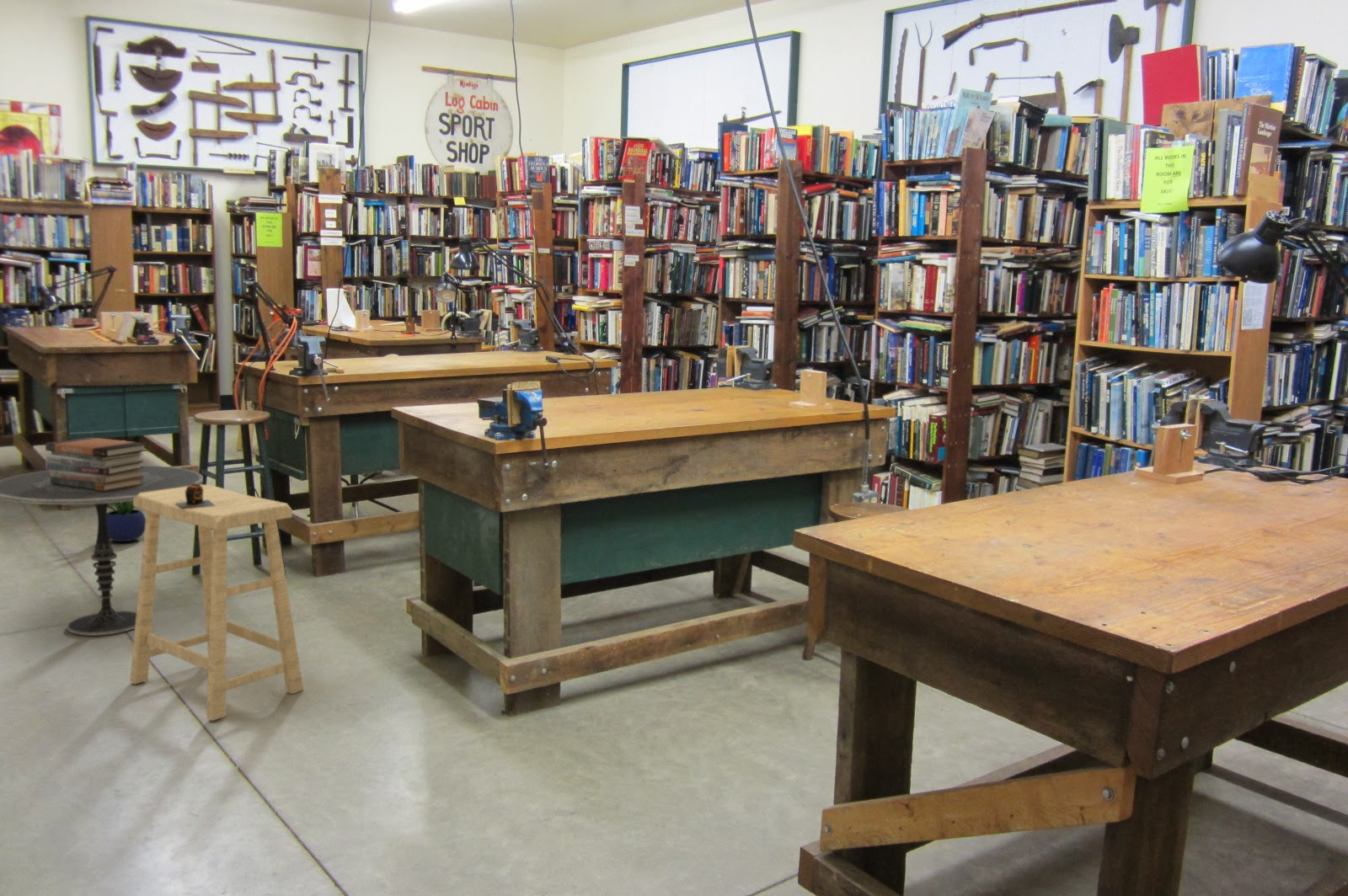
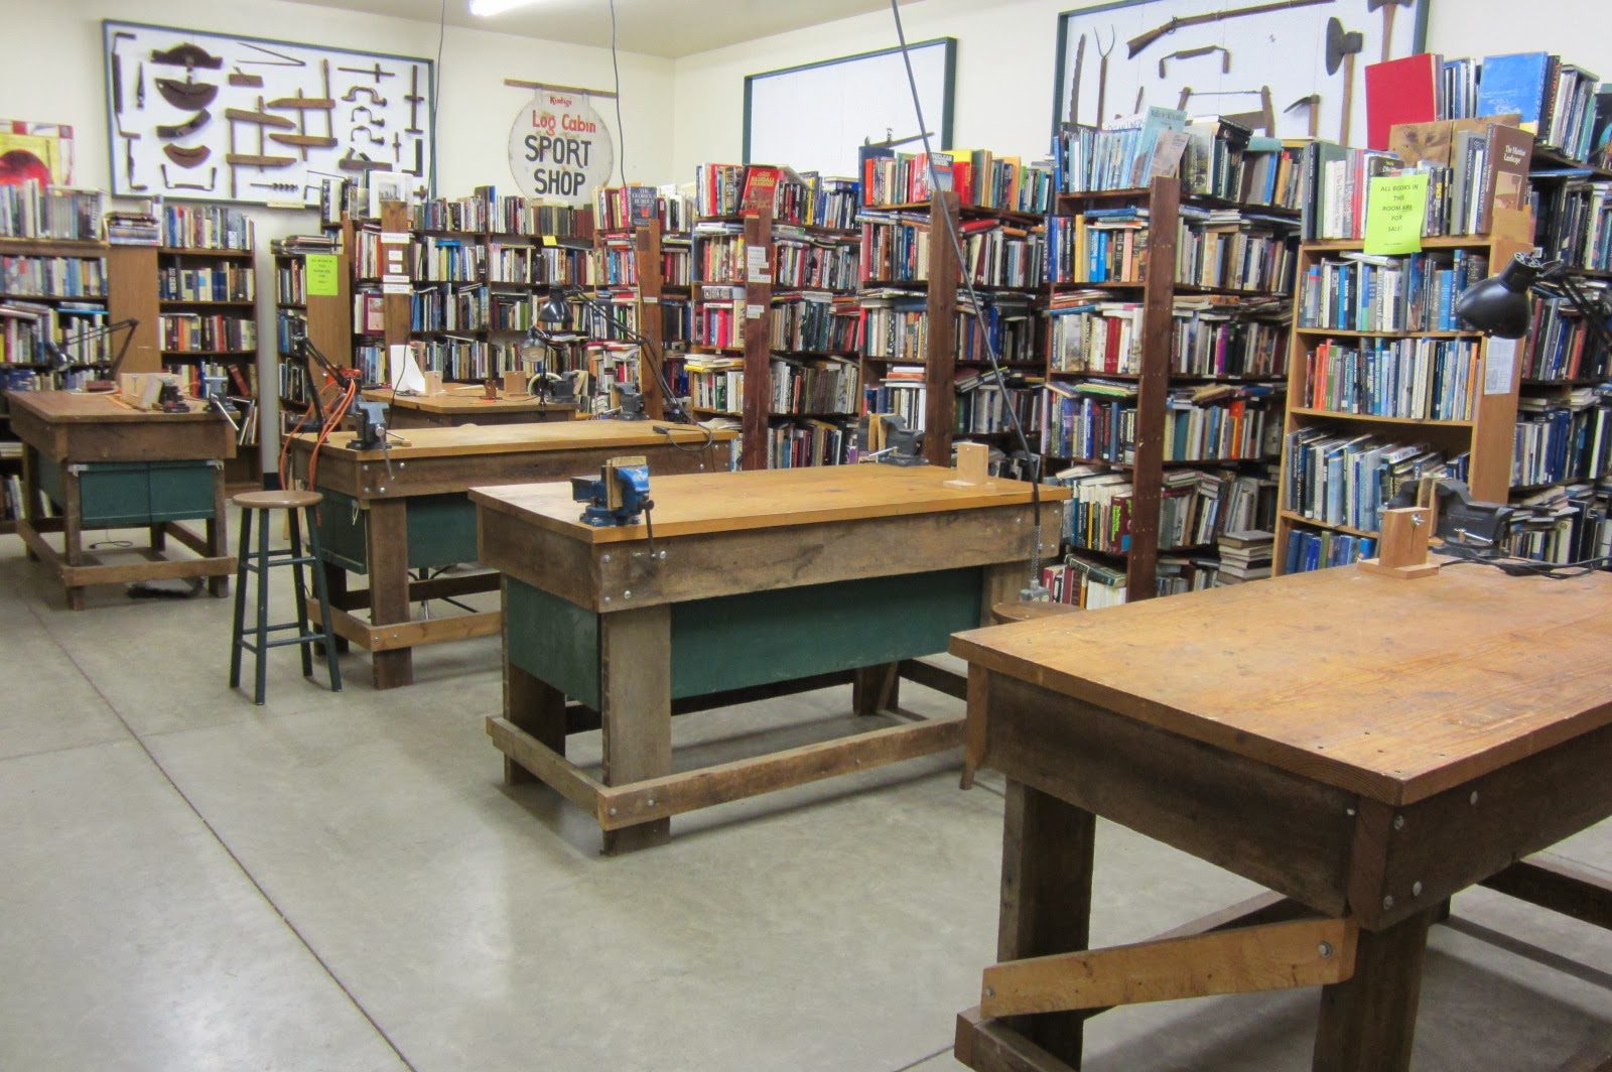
- potted plant [106,501,146,542]
- book stack [45,436,149,492]
- tape measure [175,483,216,509]
- stool [129,483,304,722]
- side table [0,465,204,637]
